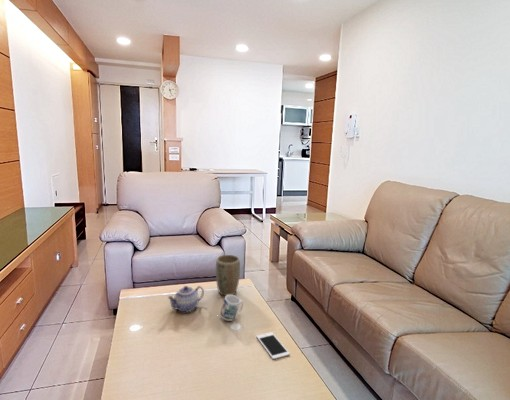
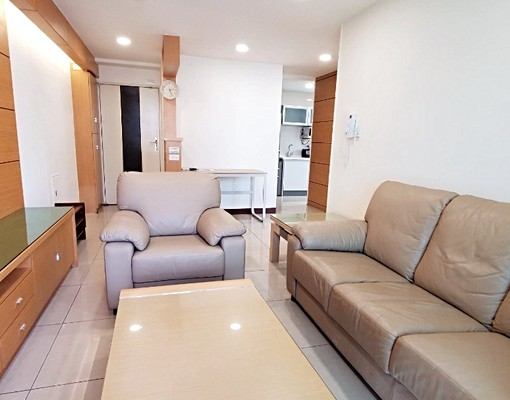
- plant pot [215,254,241,297]
- cell phone [256,331,291,360]
- mug [219,294,244,322]
- teapot [167,285,205,313]
